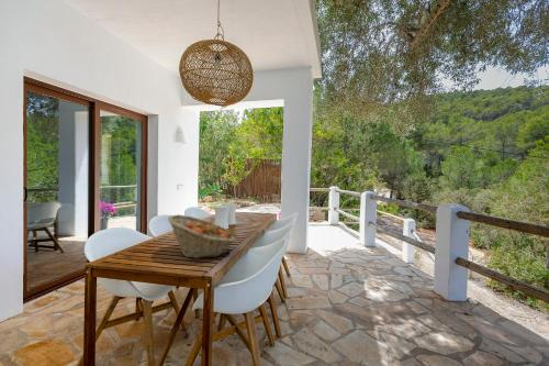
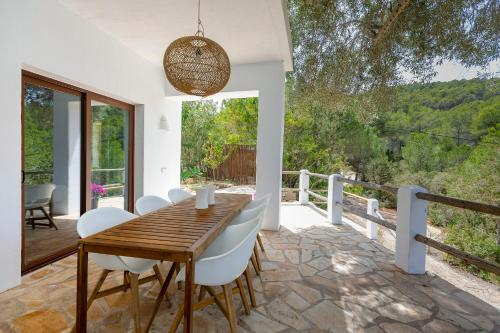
- fruit basket [167,213,236,259]
